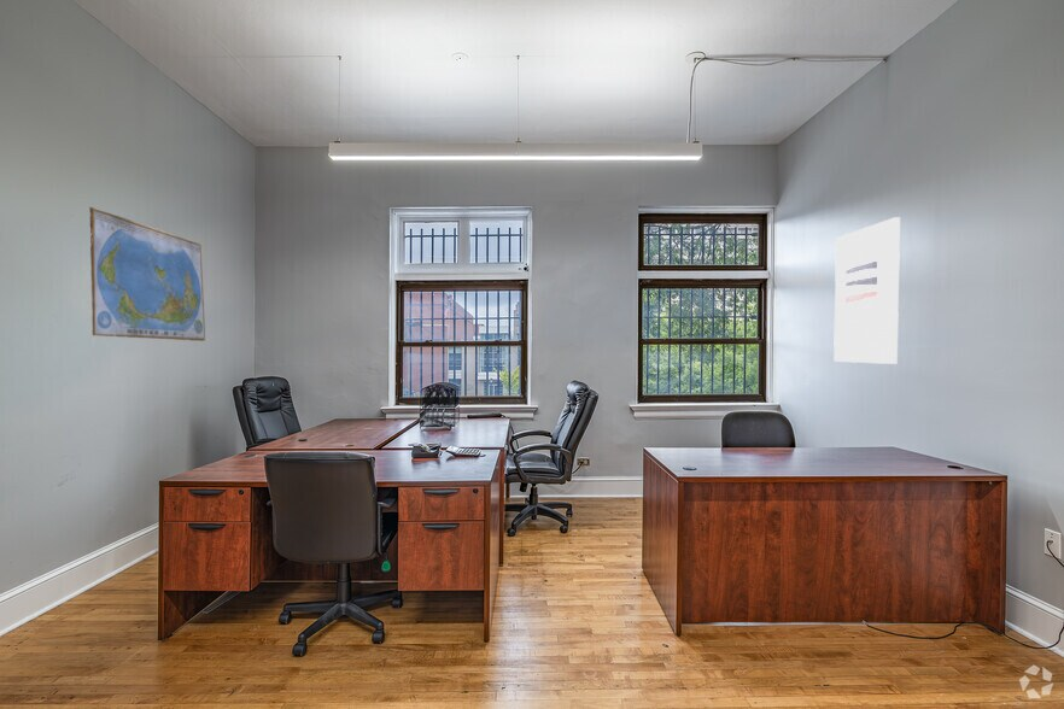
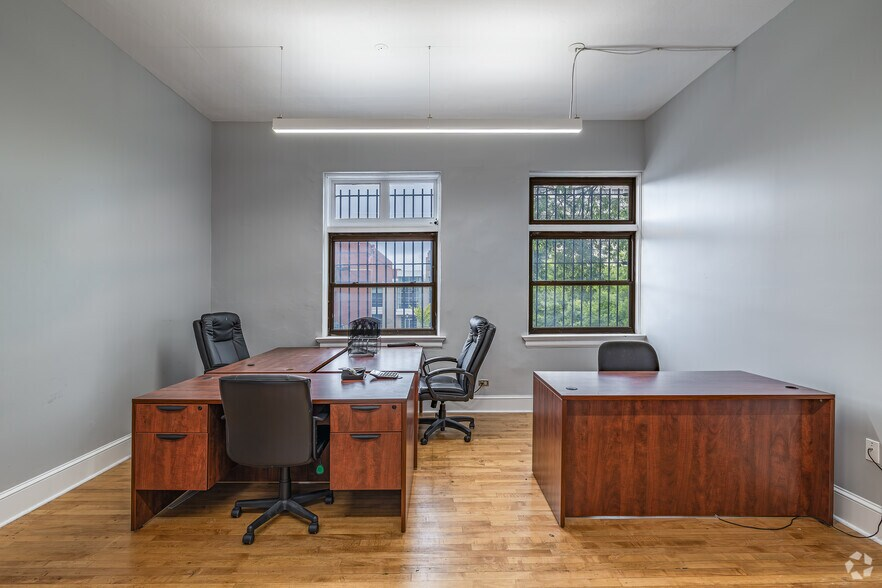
- wall art [832,216,901,365]
- world map [88,205,206,342]
